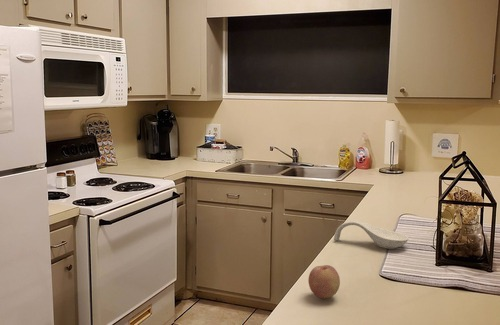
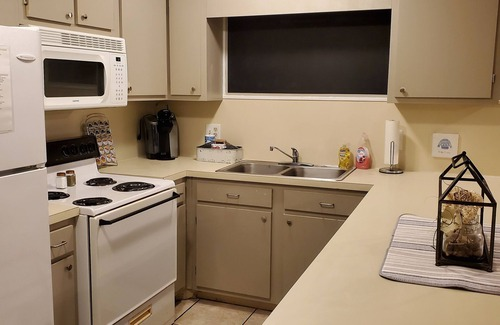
- fruit [307,264,341,299]
- spoon rest [333,219,410,250]
